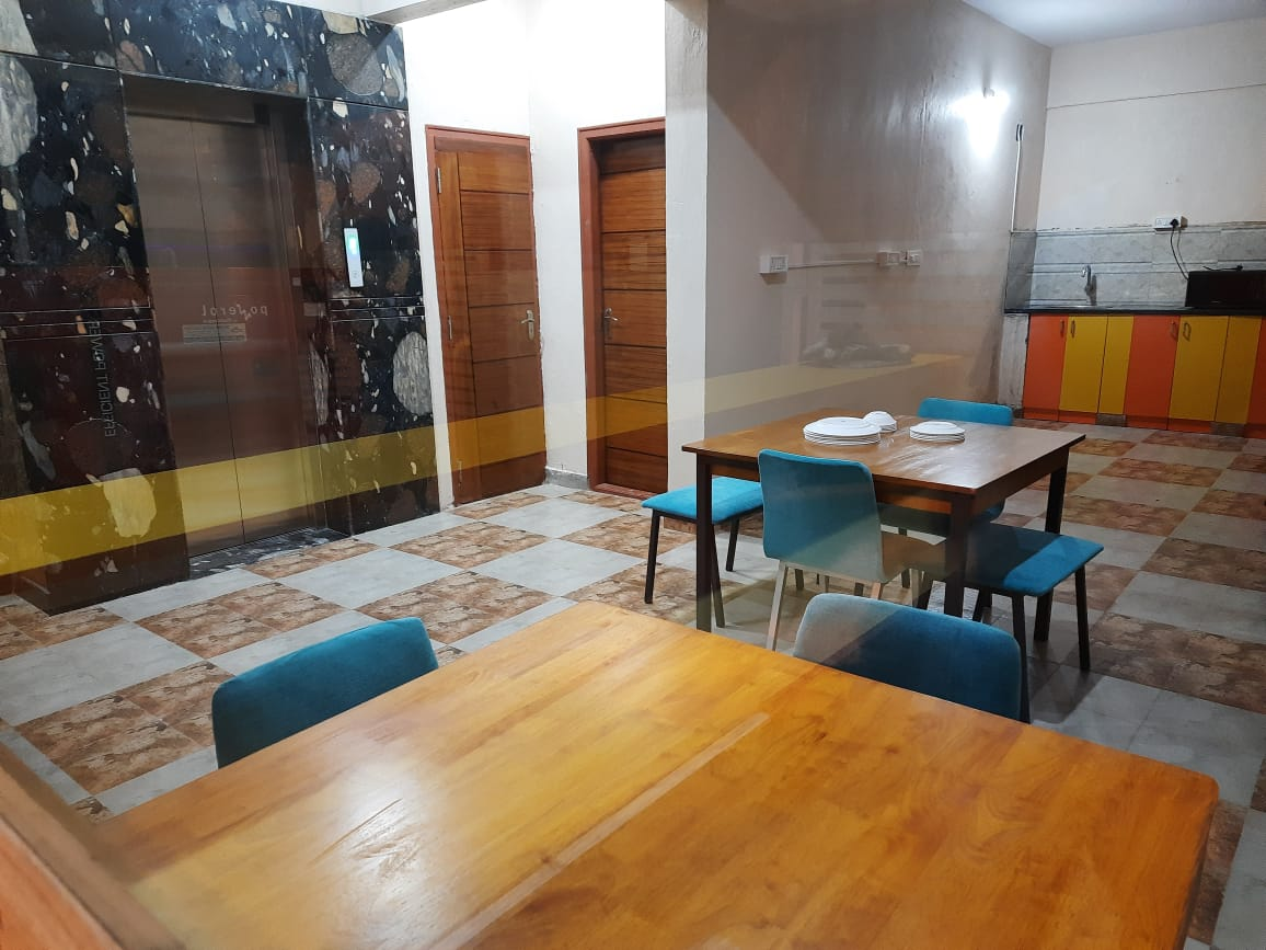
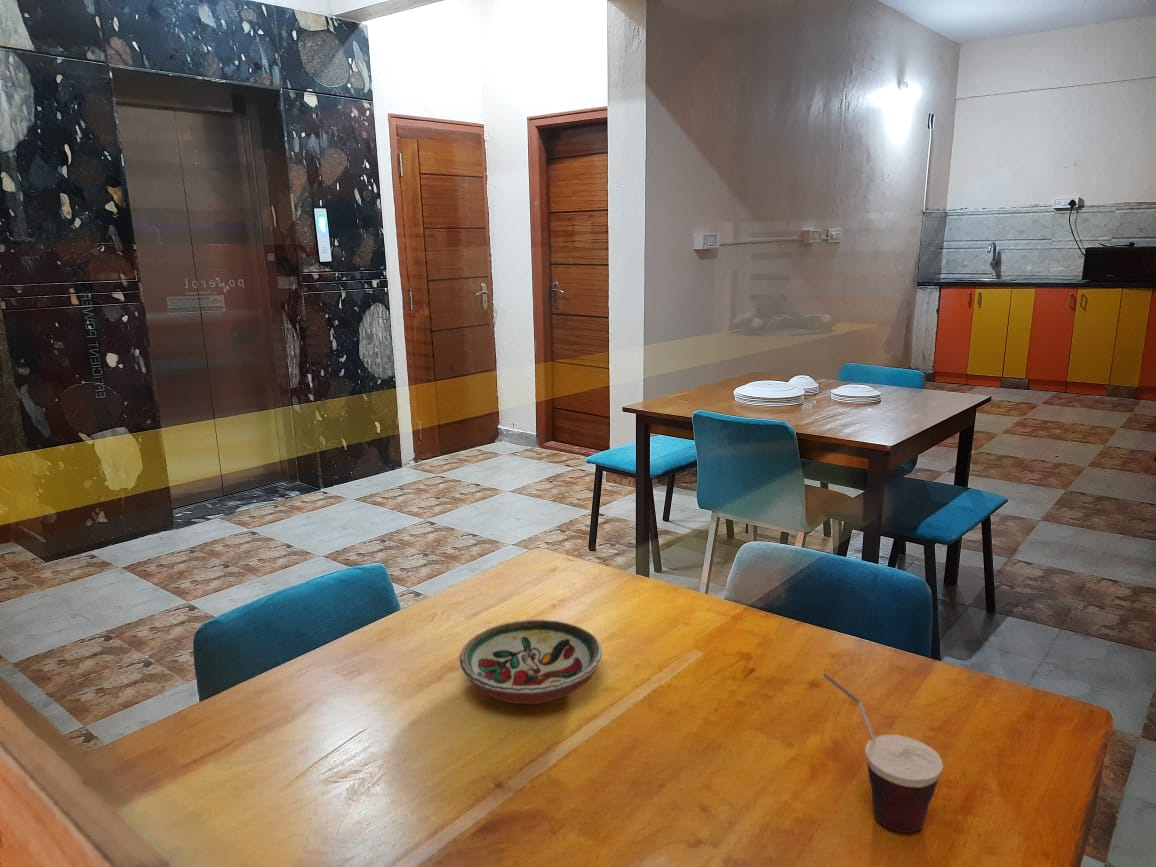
+ cup [822,672,944,833]
+ decorative bowl [459,618,603,705]
